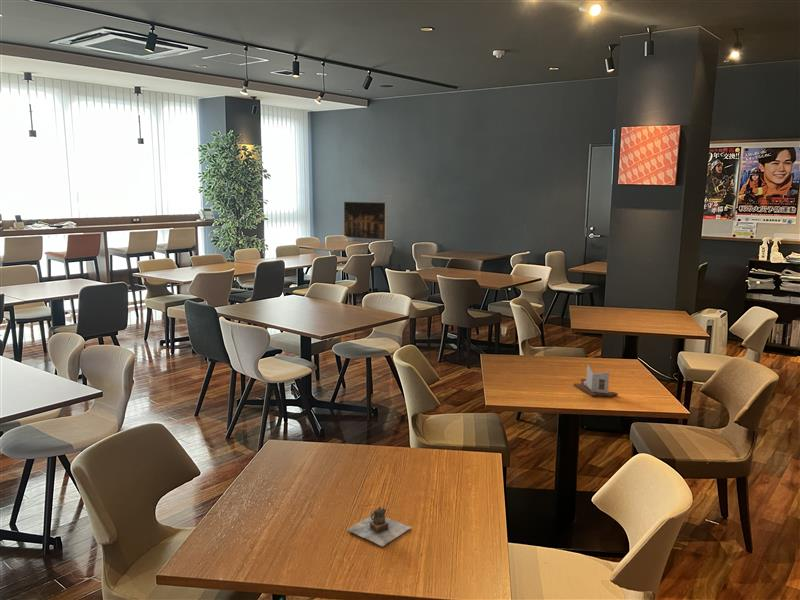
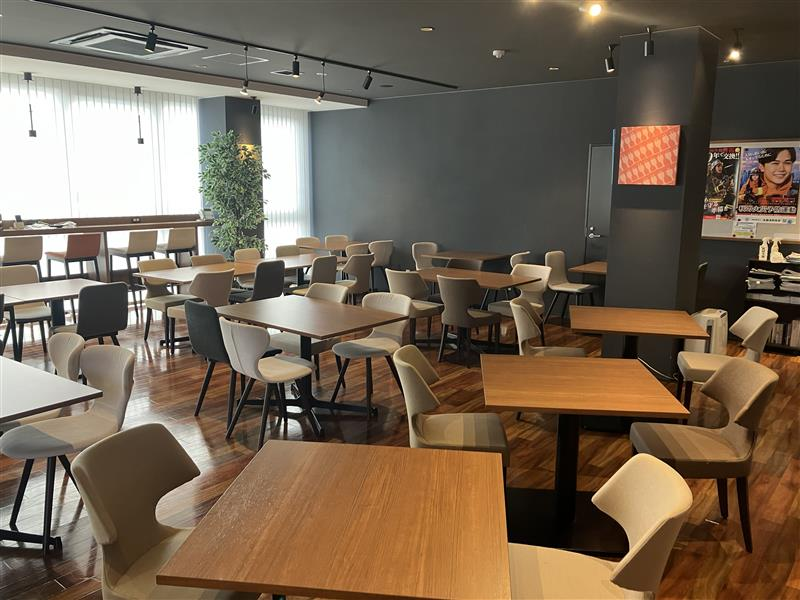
- teapot [346,505,412,547]
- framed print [343,201,388,241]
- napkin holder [573,363,619,398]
